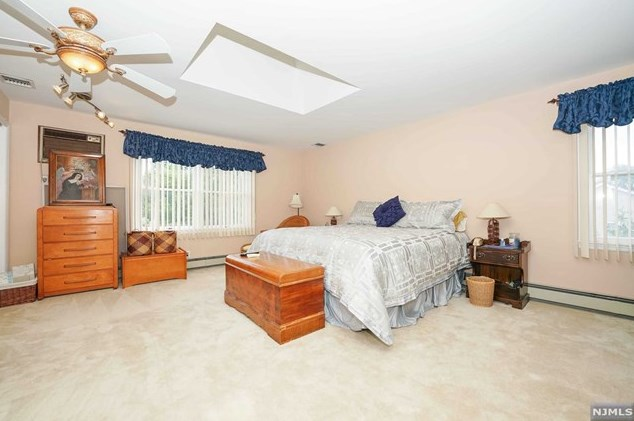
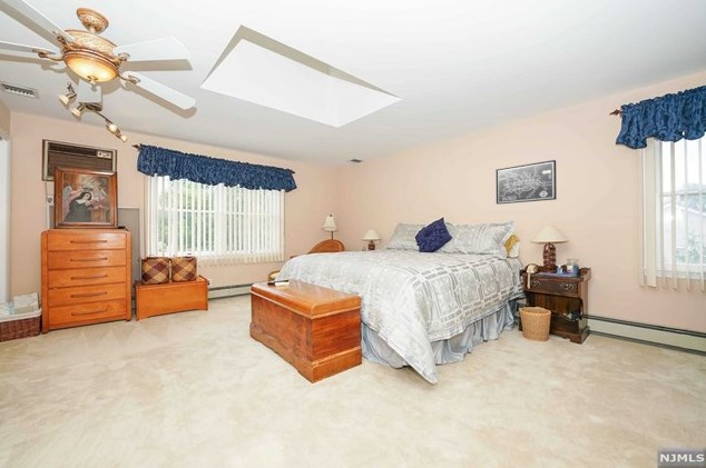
+ wall art [494,159,558,206]
